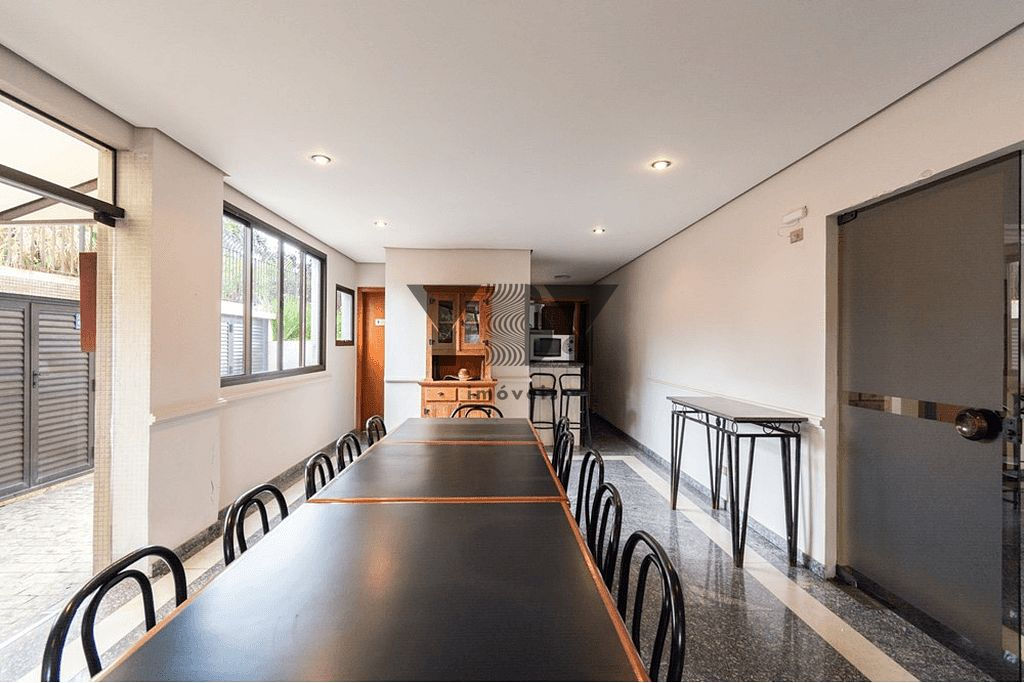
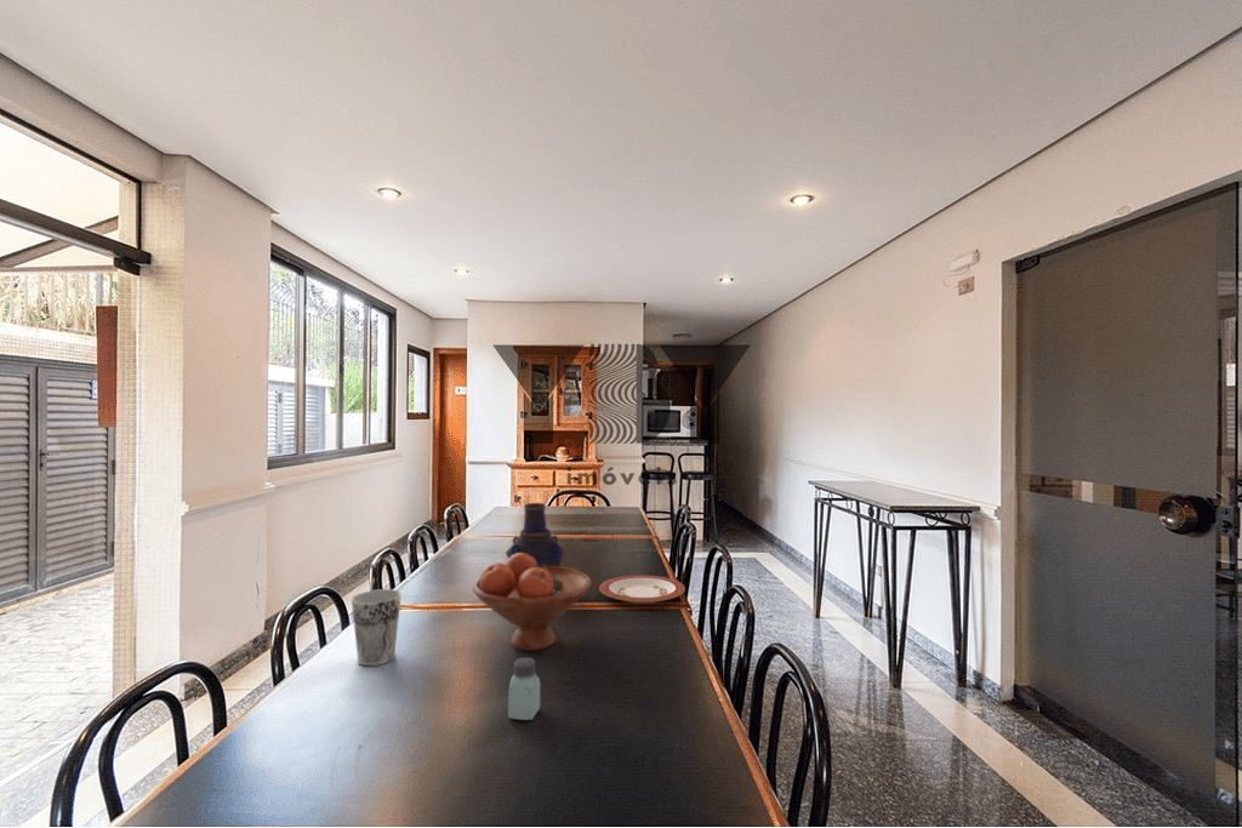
+ vase [505,502,565,567]
+ saltshaker [507,657,541,721]
+ plate [598,575,686,604]
+ cup [351,588,403,667]
+ fruit bowl [472,553,593,652]
